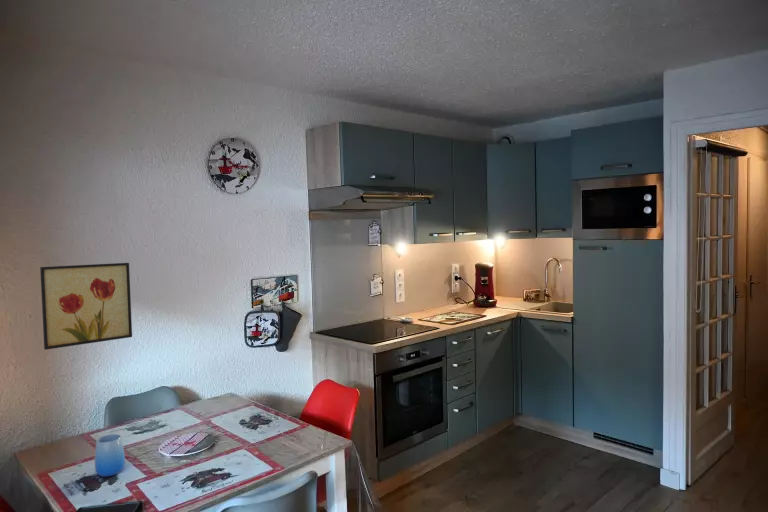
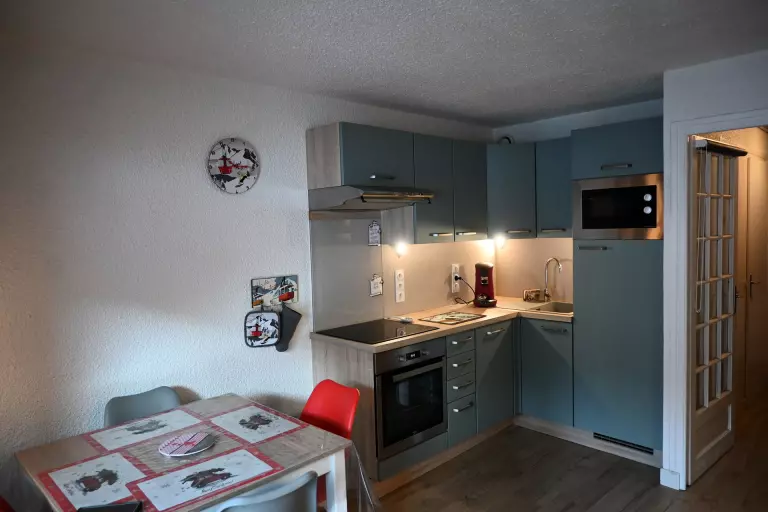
- cup [94,433,126,478]
- wall art [39,262,133,351]
